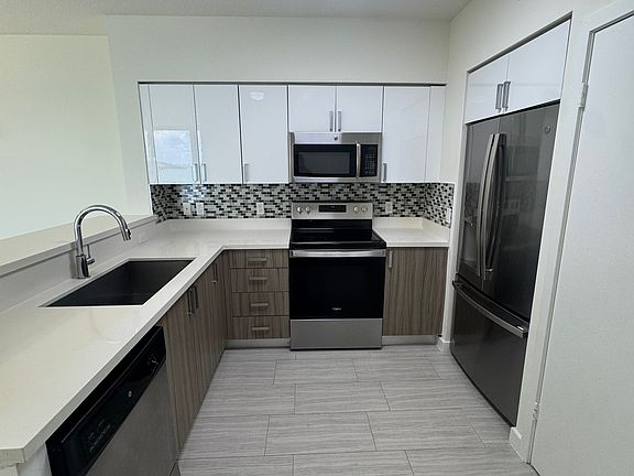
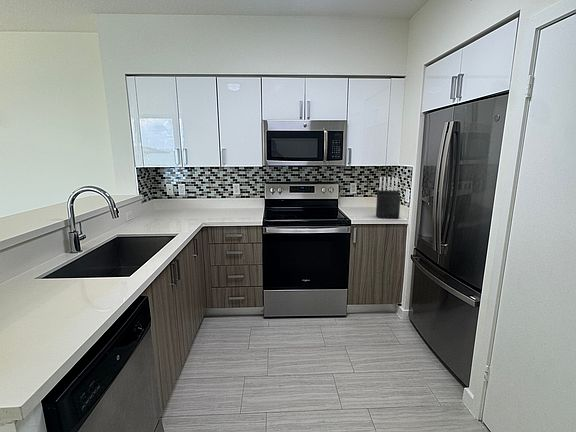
+ knife block [375,176,402,220]
